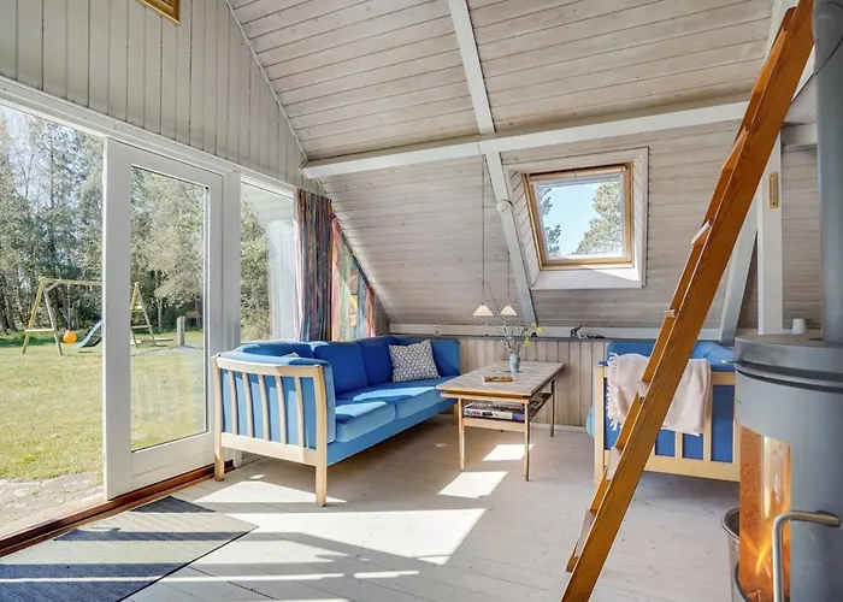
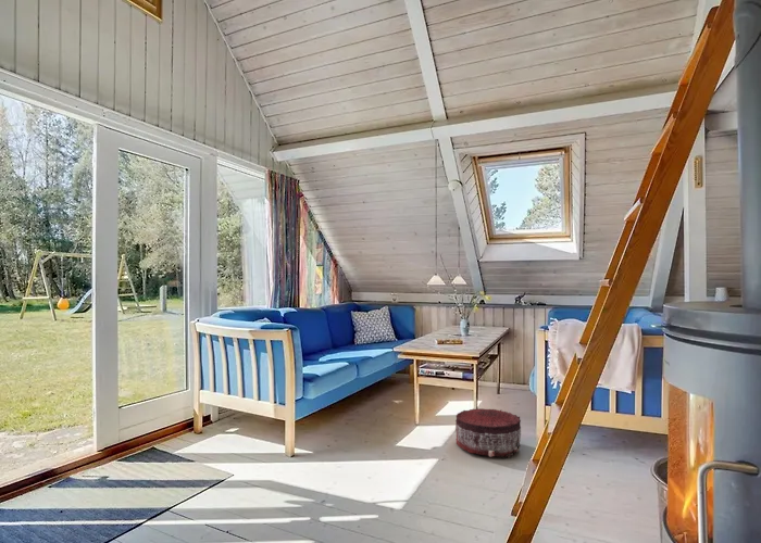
+ pouf [454,407,522,458]
